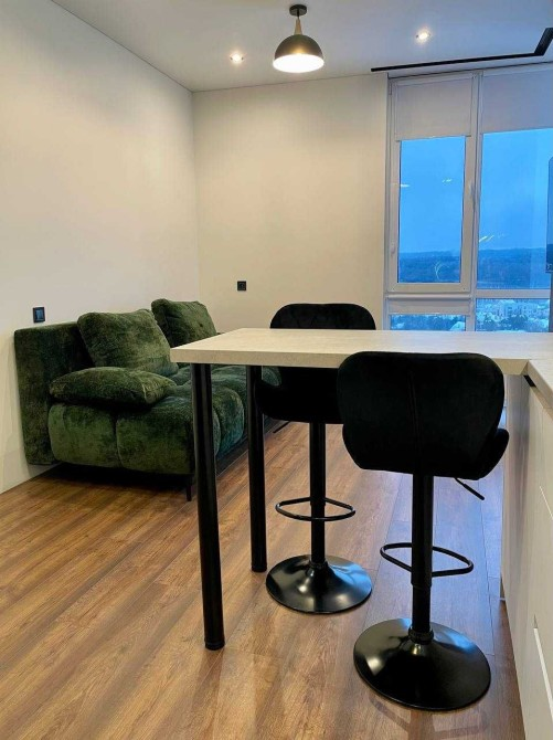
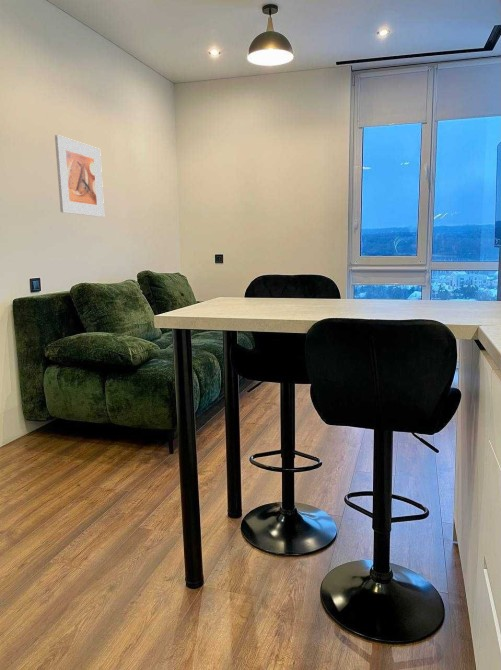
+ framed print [54,134,105,218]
